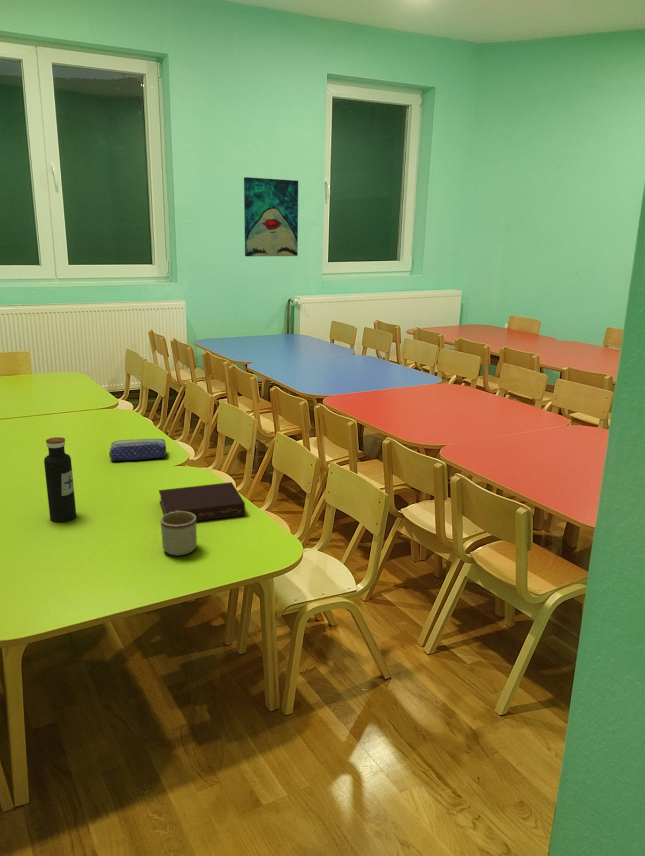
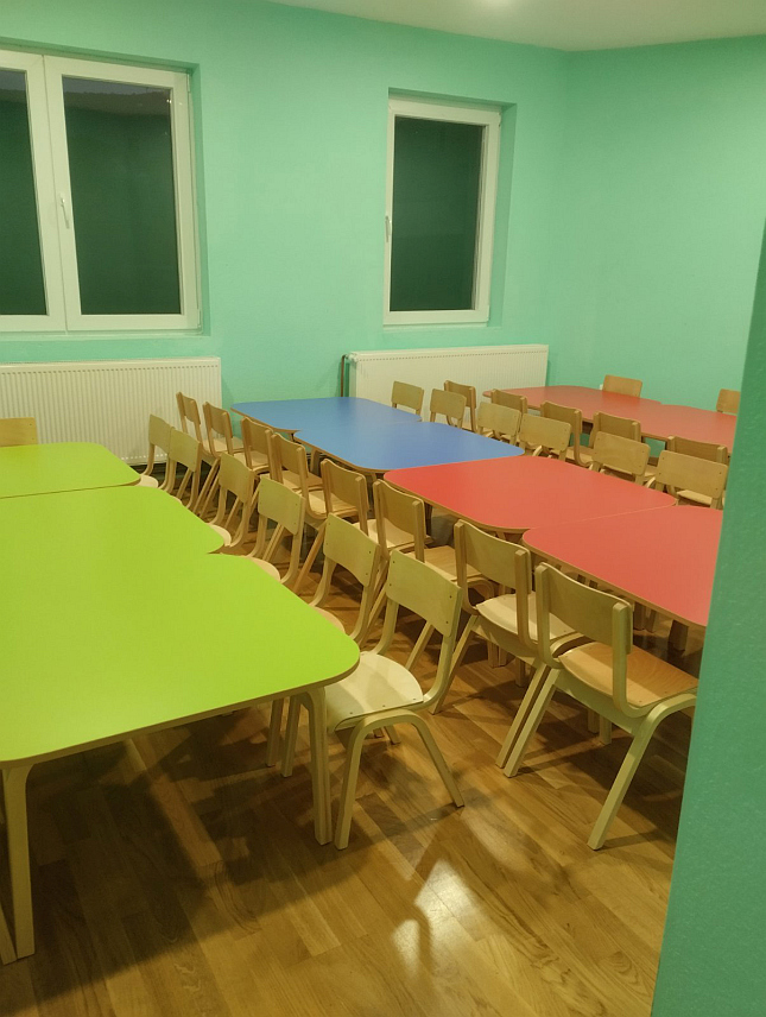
- mug [160,511,198,557]
- book [158,481,246,522]
- wall art [243,176,299,257]
- pencil case [108,437,167,462]
- water bottle [43,436,77,523]
